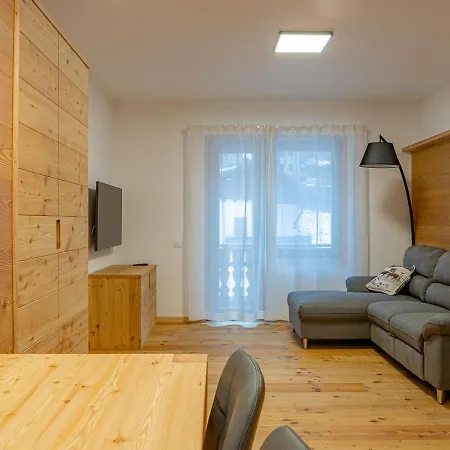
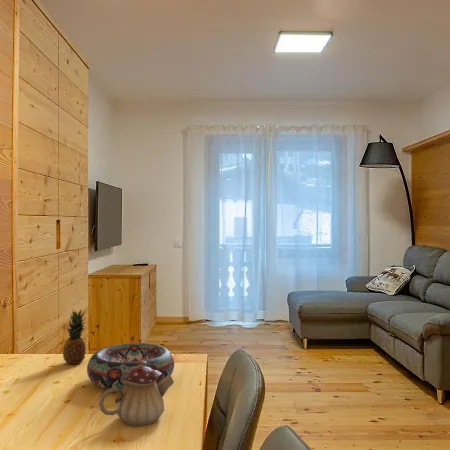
+ fruit [62,309,87,365]
+ decorative bowl [86,342,175,391]
+ teapot [98,360,175,427]
